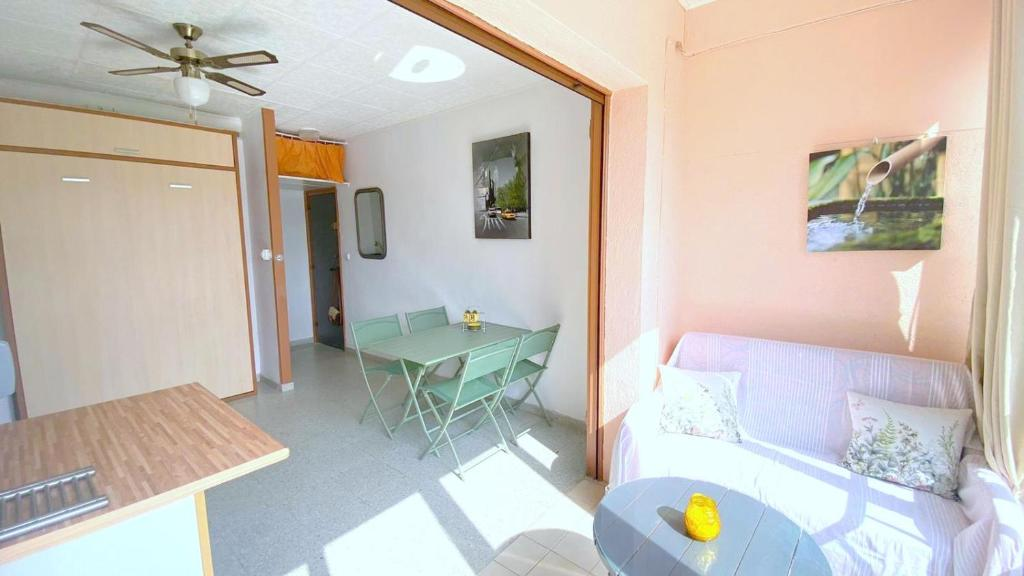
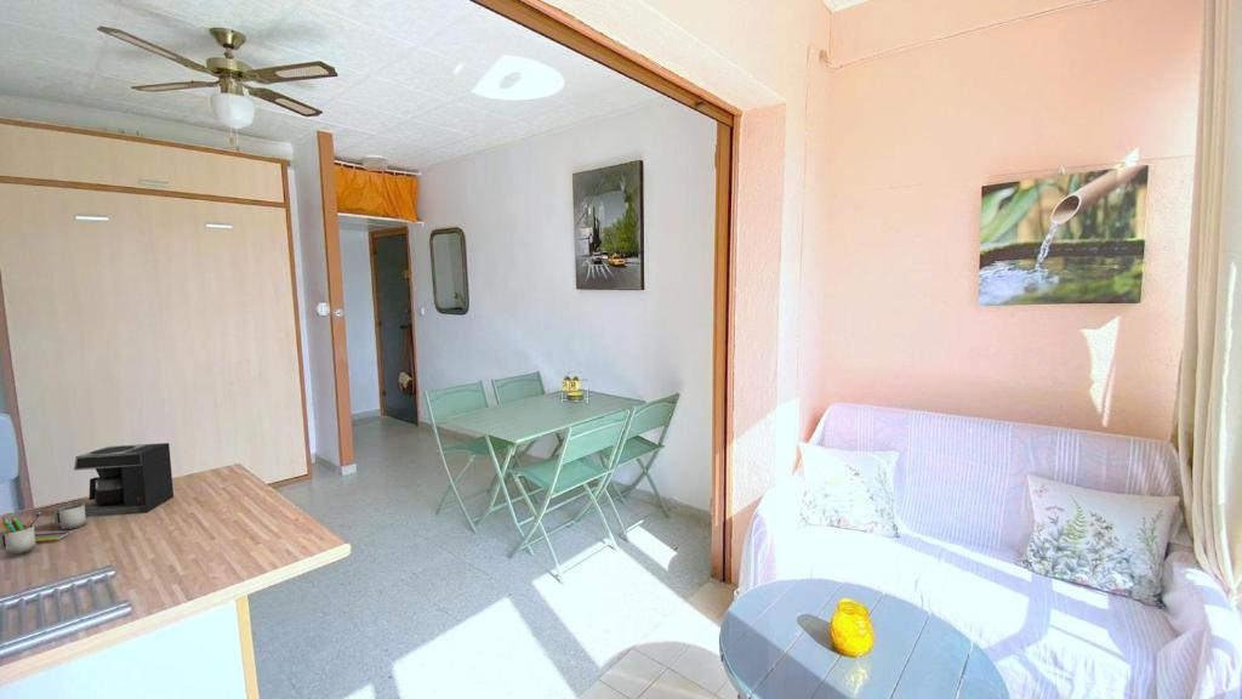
+ coffee maker [0,442,175,556]
